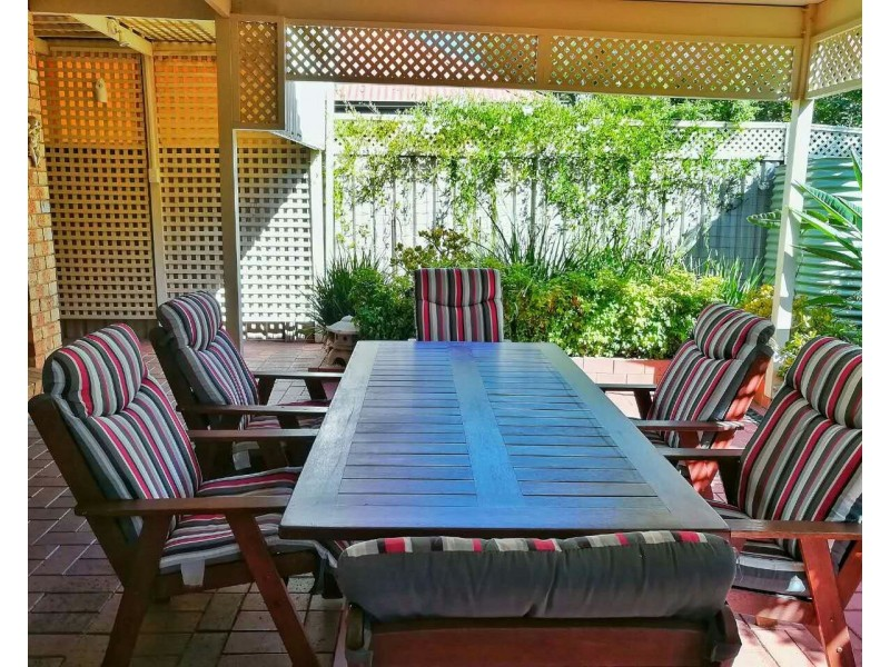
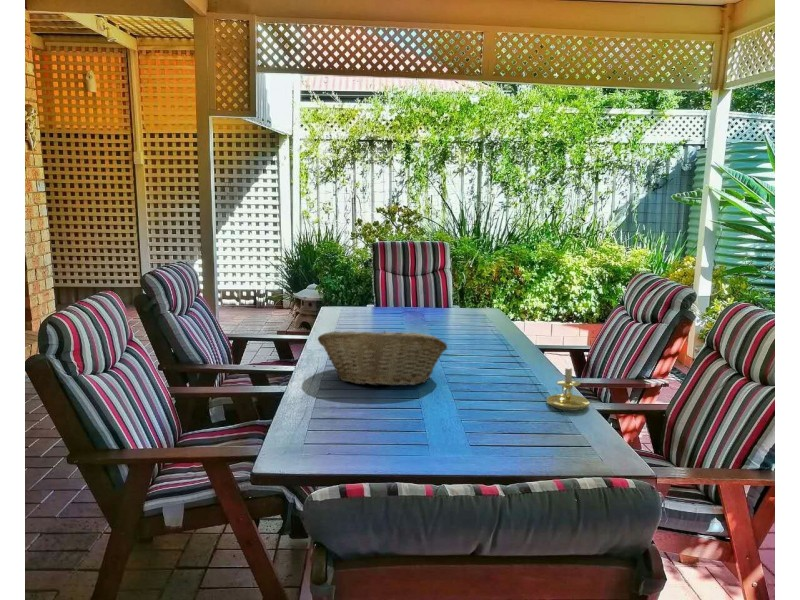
+ candle holder [546,354,591,411]
+ fruit basket [317,330,448,387]
